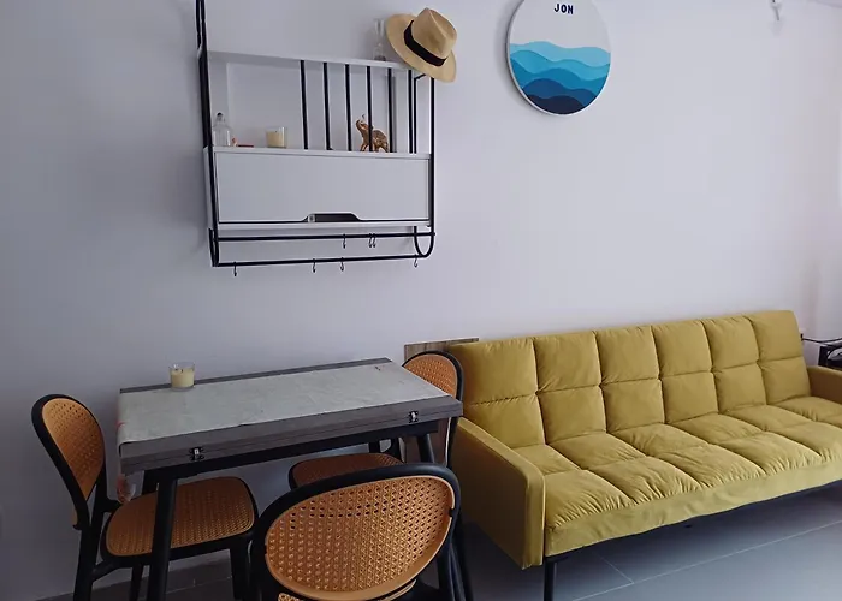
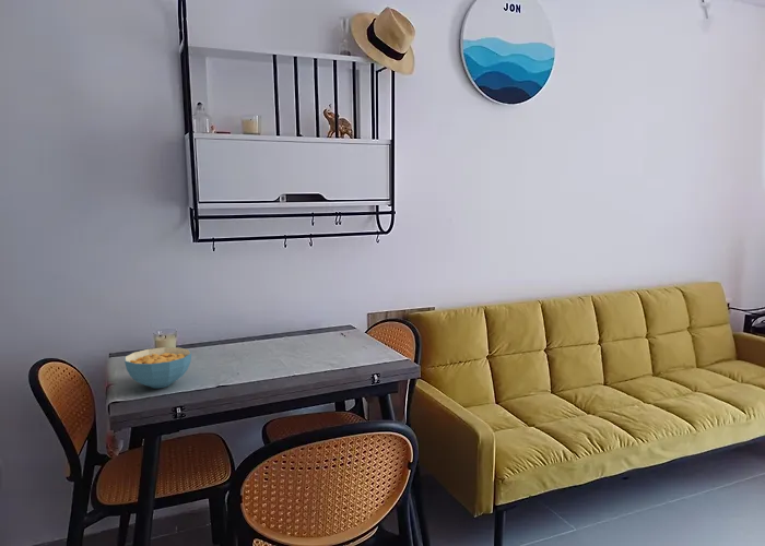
+ cereal bowl [123,346,192,389]
